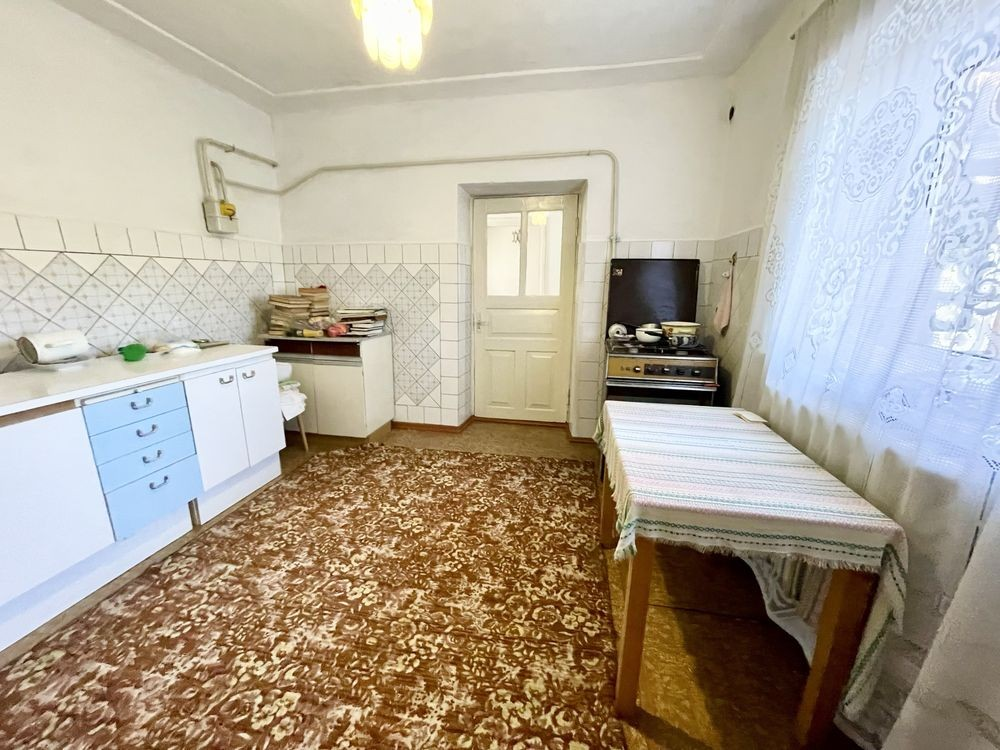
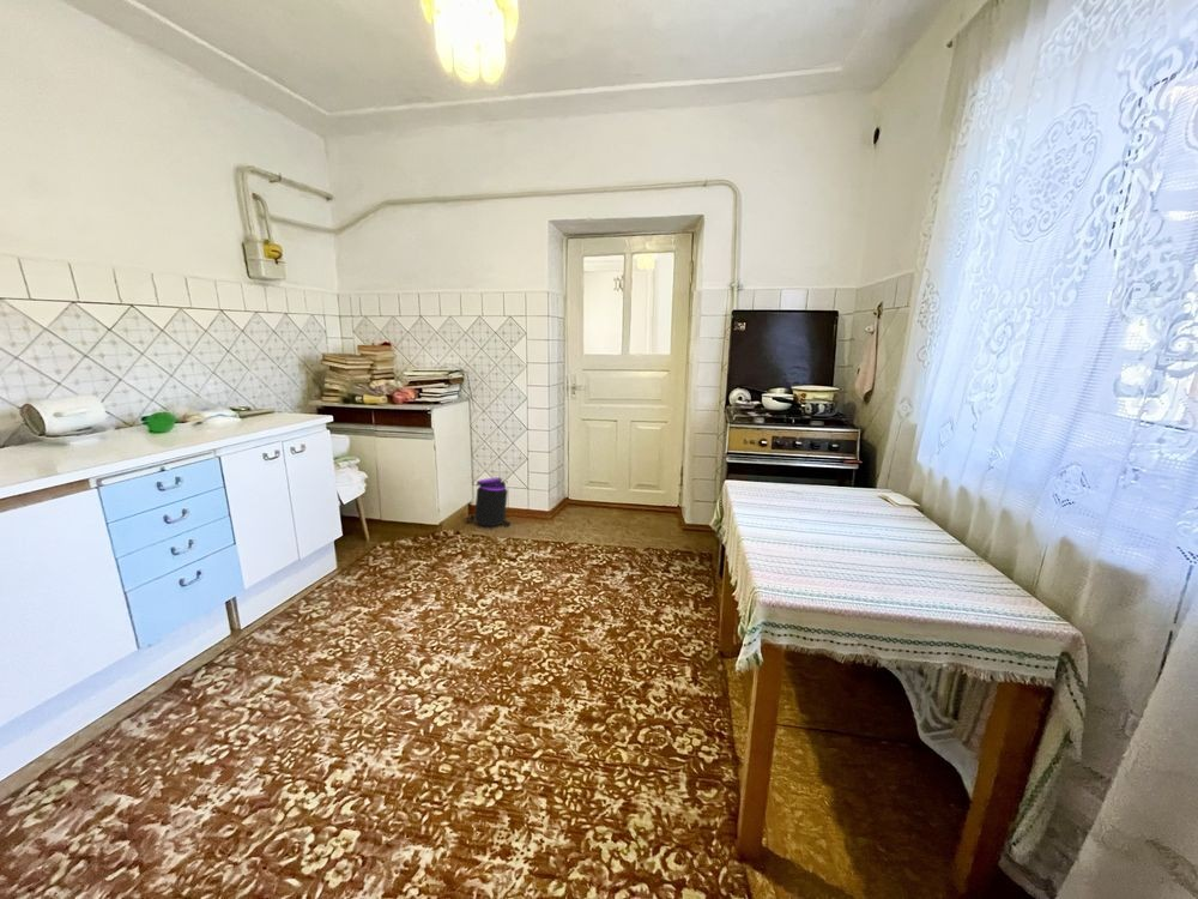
+ trash can [465,477,512,527]
